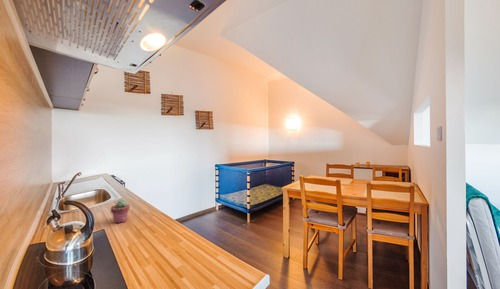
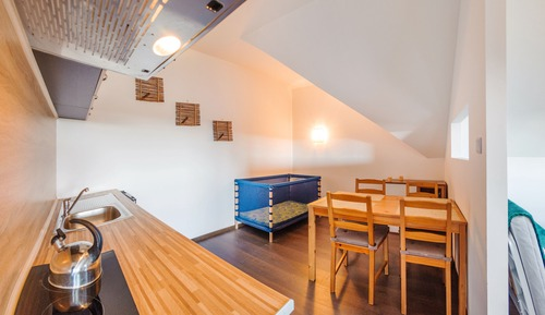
- potted succulent [110,199,131,224]
